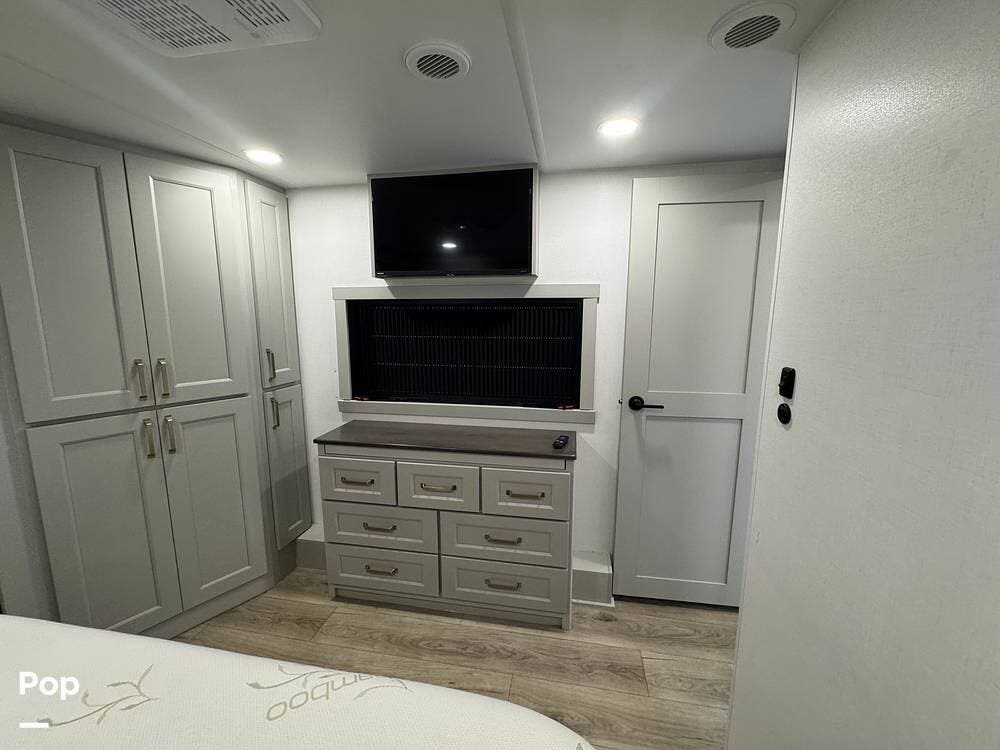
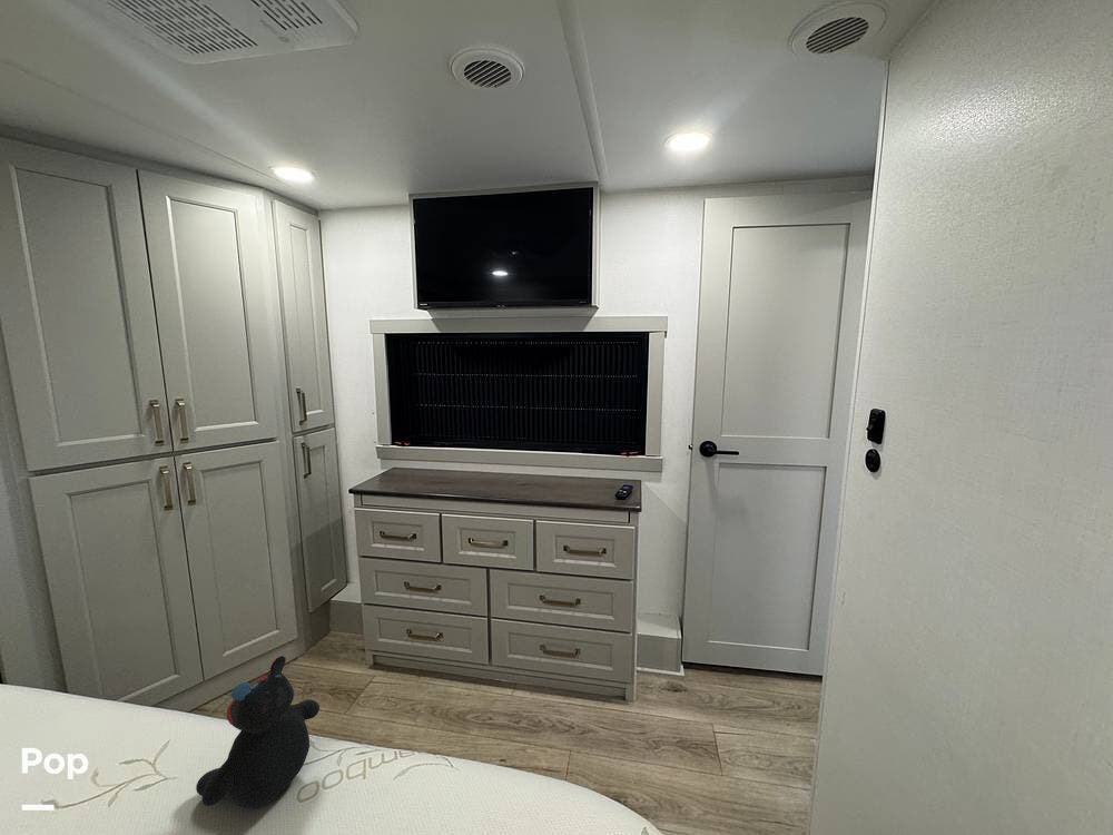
+ teddy bear [195,655,321,811]
